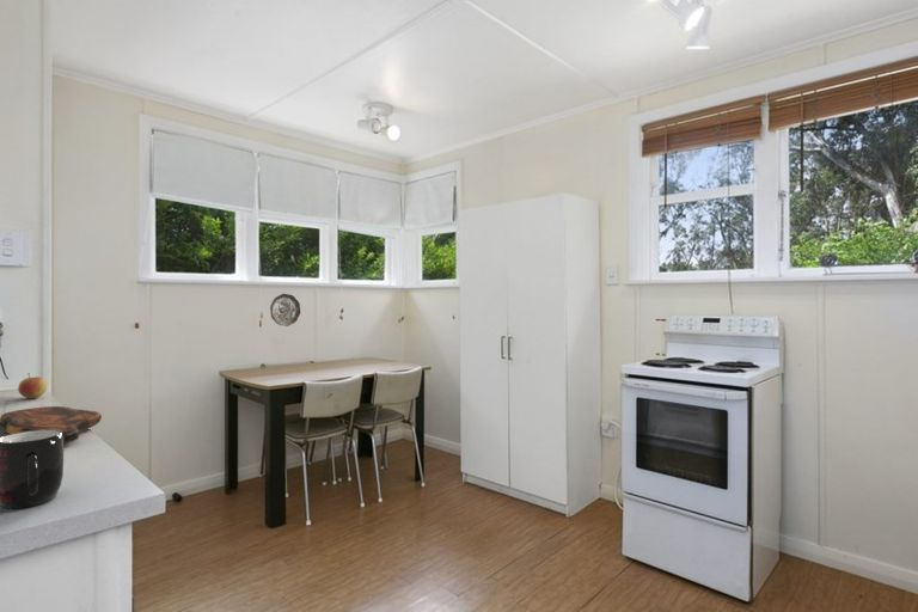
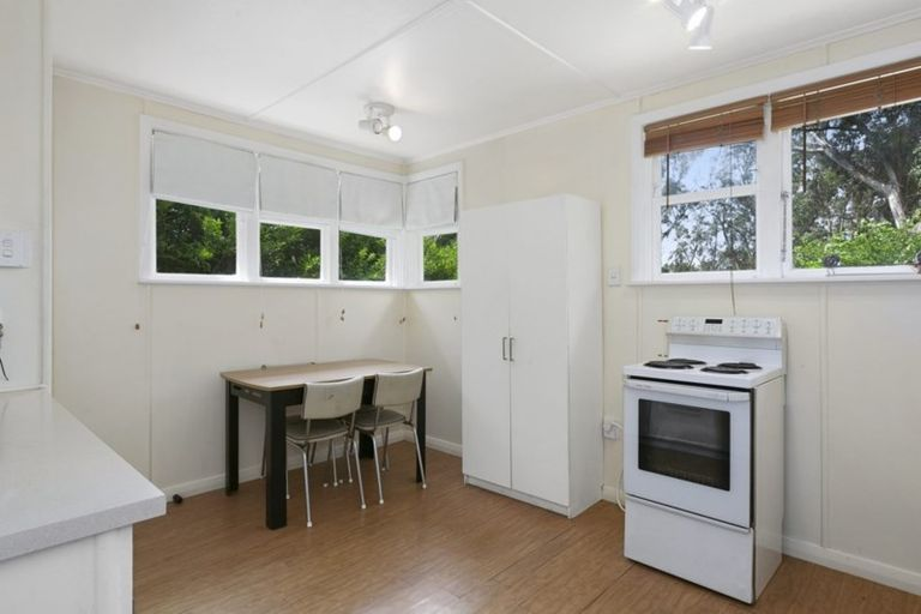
- cutting board [0,405,103,445]
- decorative plate [269,293,301,328]
- mug [0,429,65,509]
- apple [17,372,48,399]
